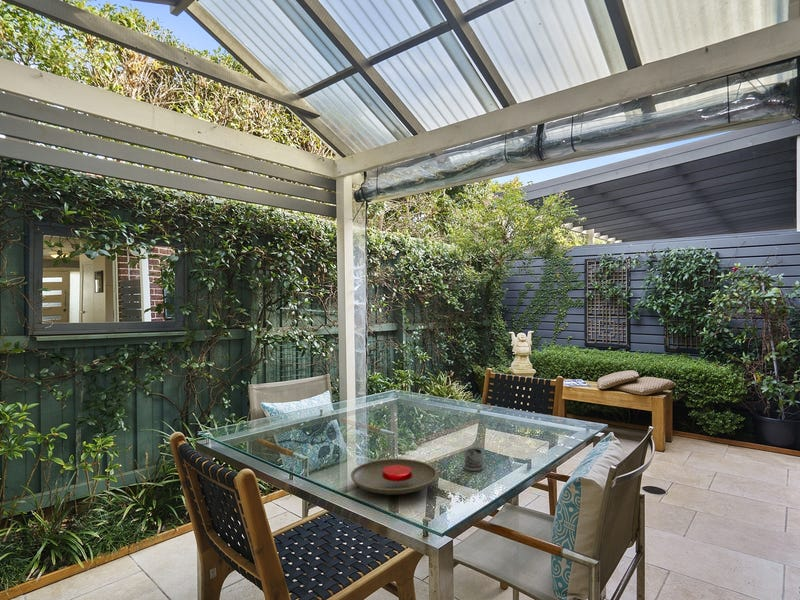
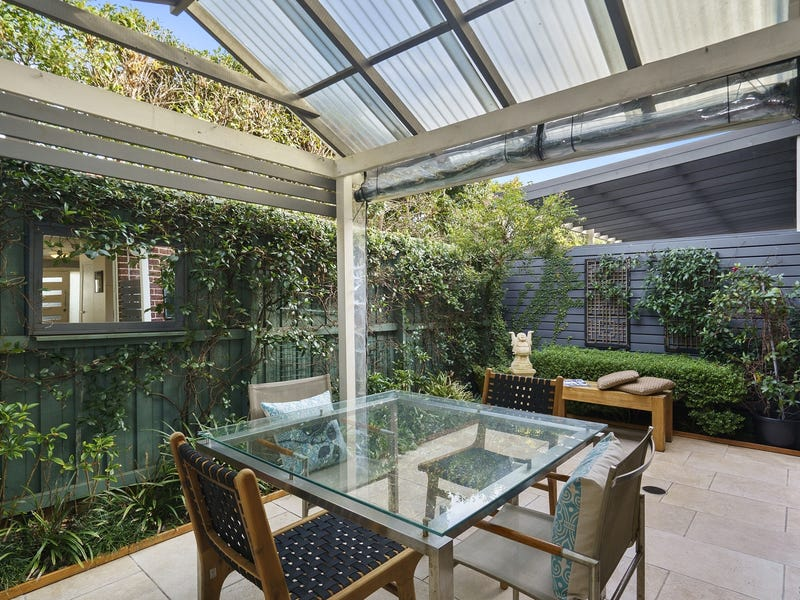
- plate [350,458,439,496]
- tea glass holder [463,446,484,472]
